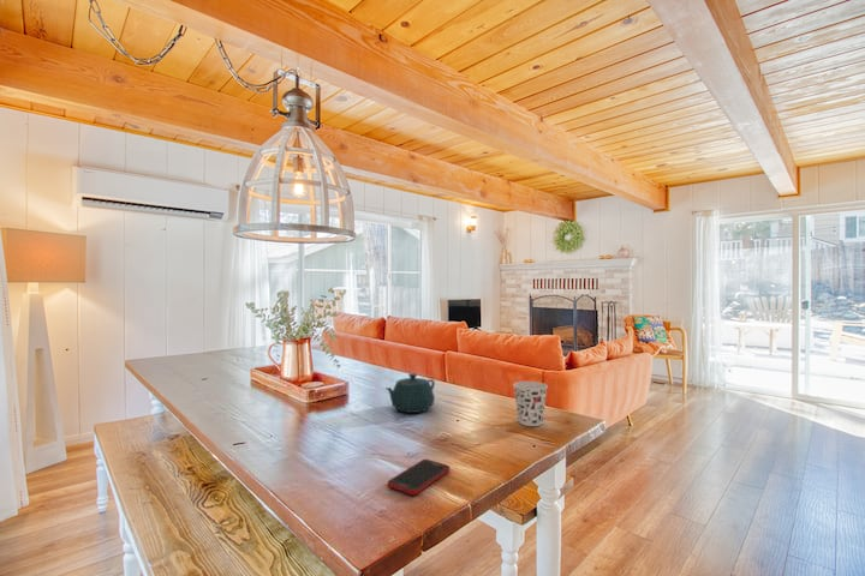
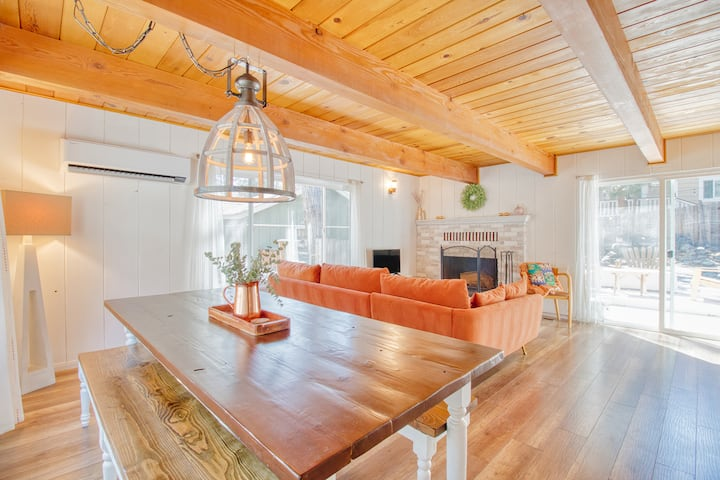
- cell phone [387,458,451,497]
- cup [512,380,549,427]
- teapot [386,372,436,414]
